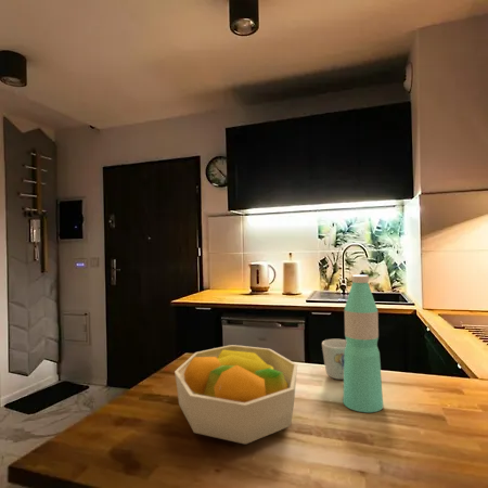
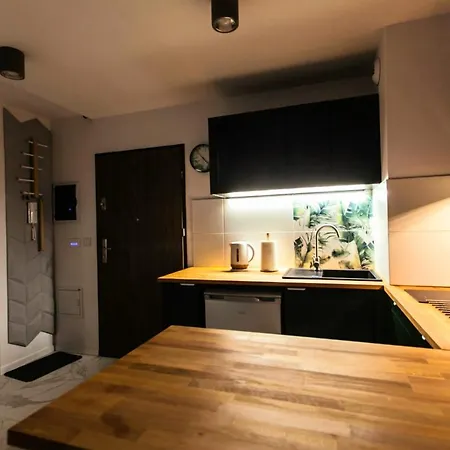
- fruit bowl [174,344,298,446]
- water bottle [342,273,384,413]
- mug [321,338,347,381]
